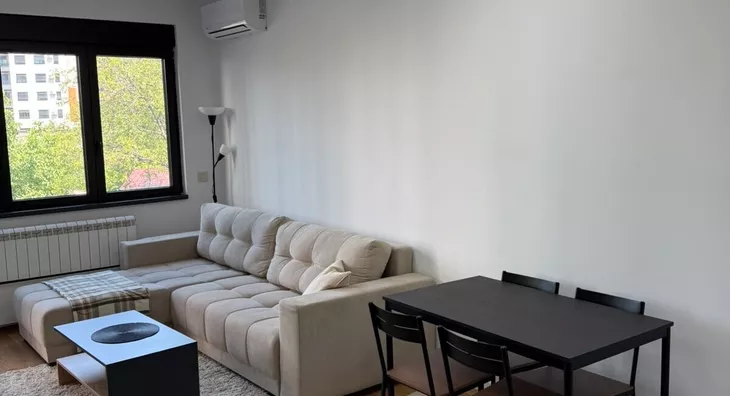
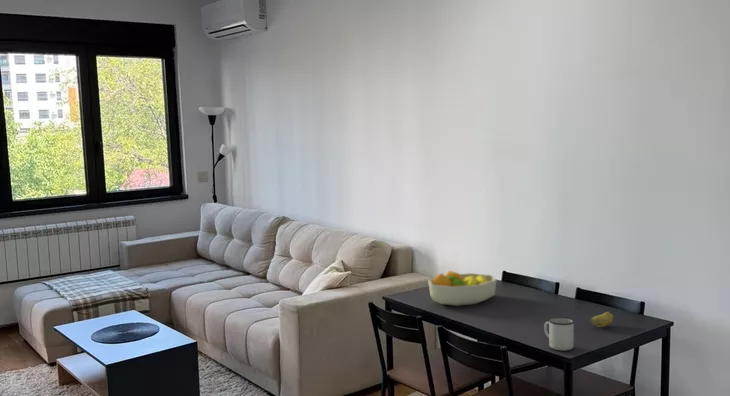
+ banana [589,310,614,328]
+ fruit bowl [427,270,498,307]
+ mug [543,316,575,352]
